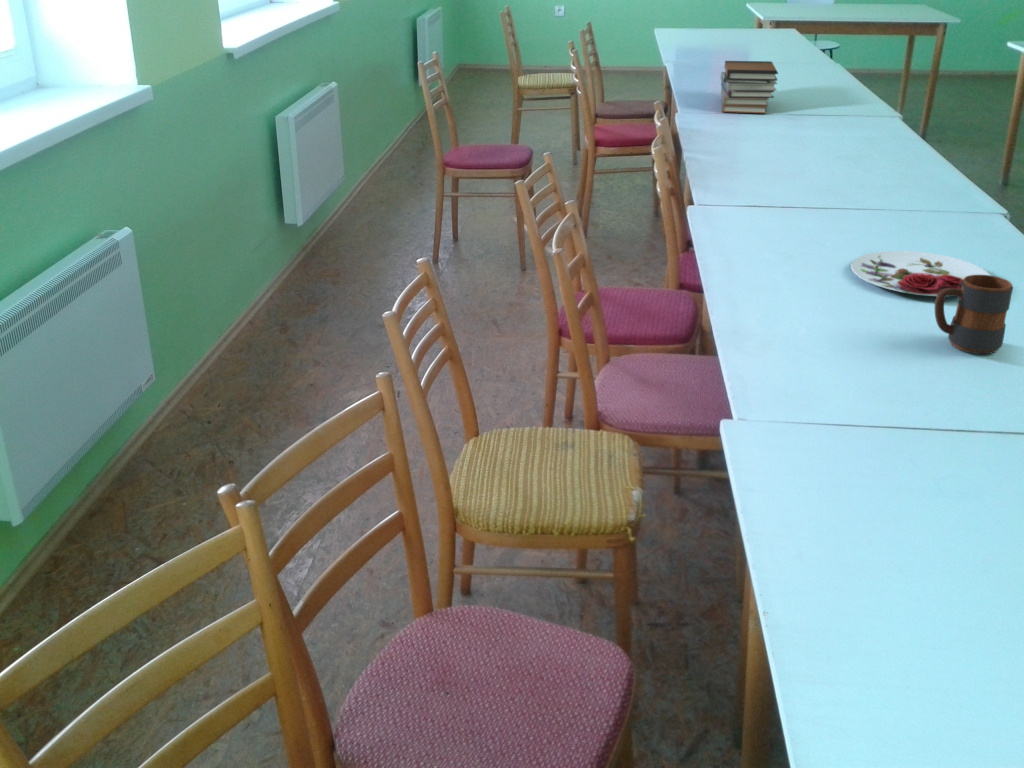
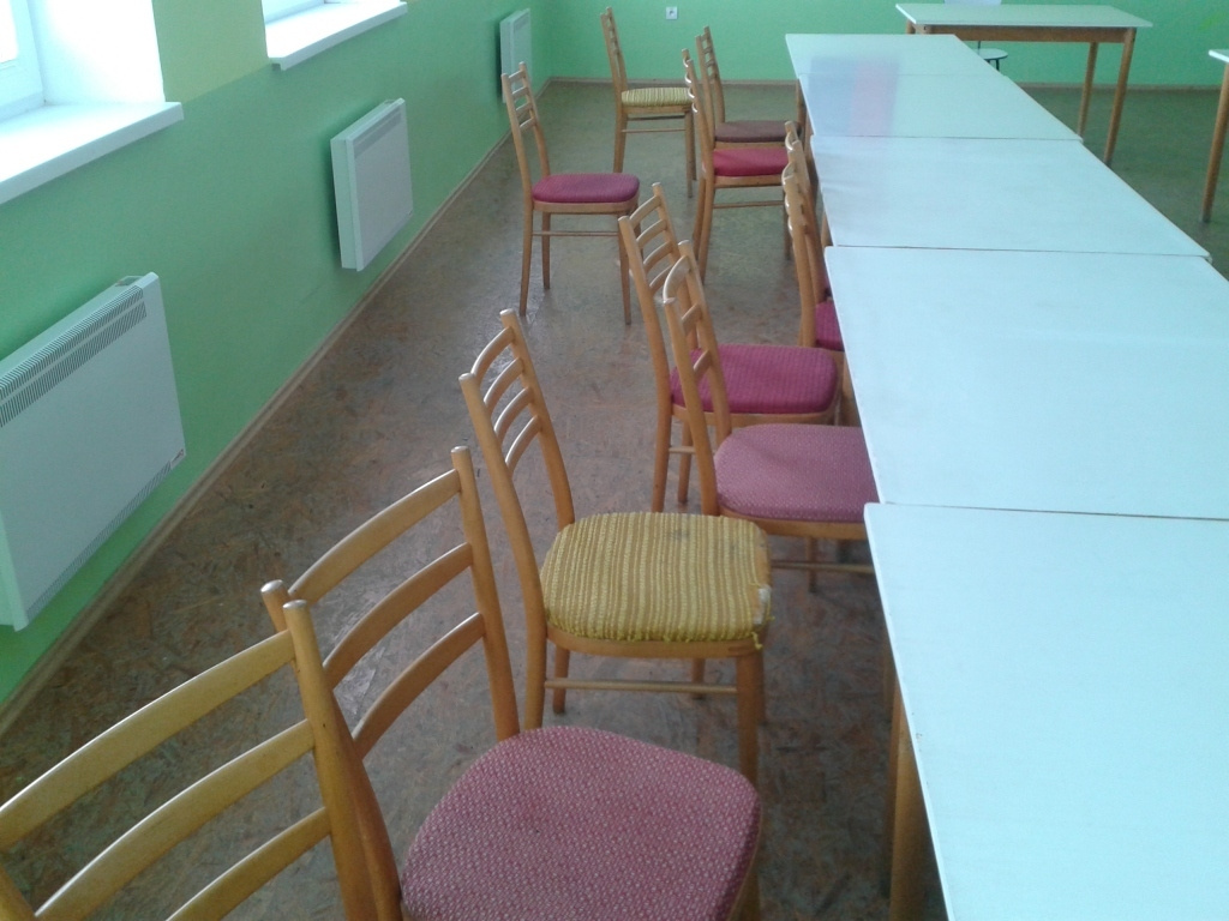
- book stack [720,60,779,115]
- mug [934,275,1014,355]
- plate [850,250,992,297]
